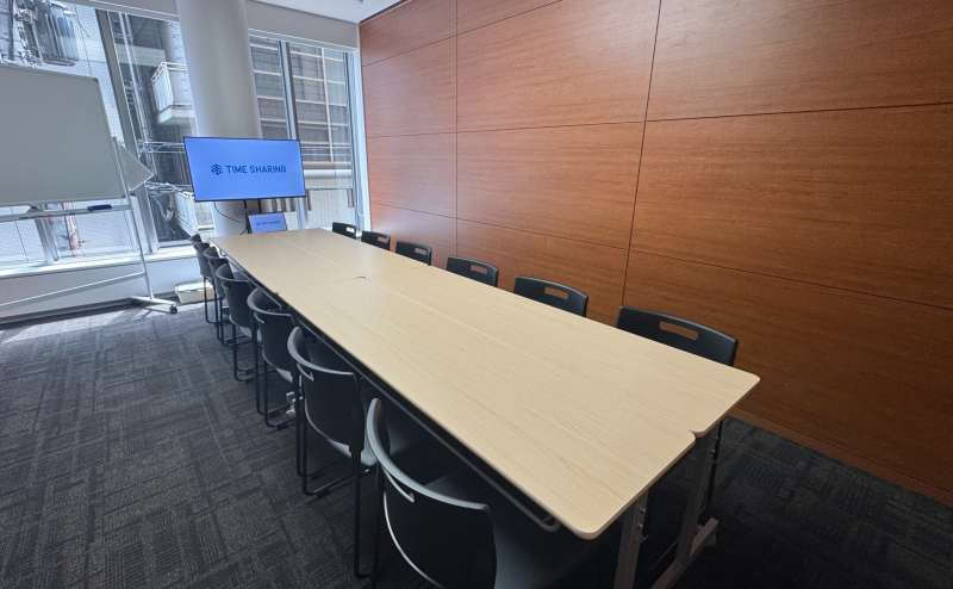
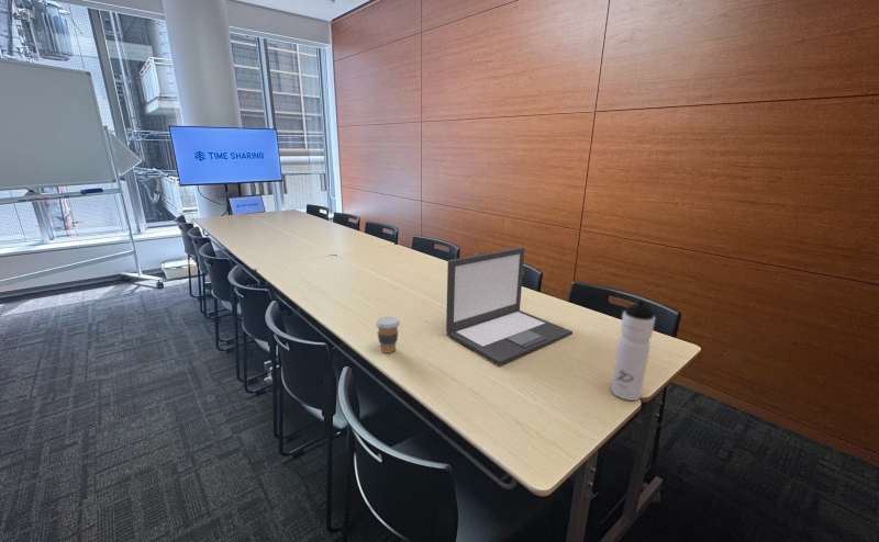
+ water bottle [610,300,656,402]
+ laptop [445,247,574,365]
+ coffee cup [375,316,401,354]
